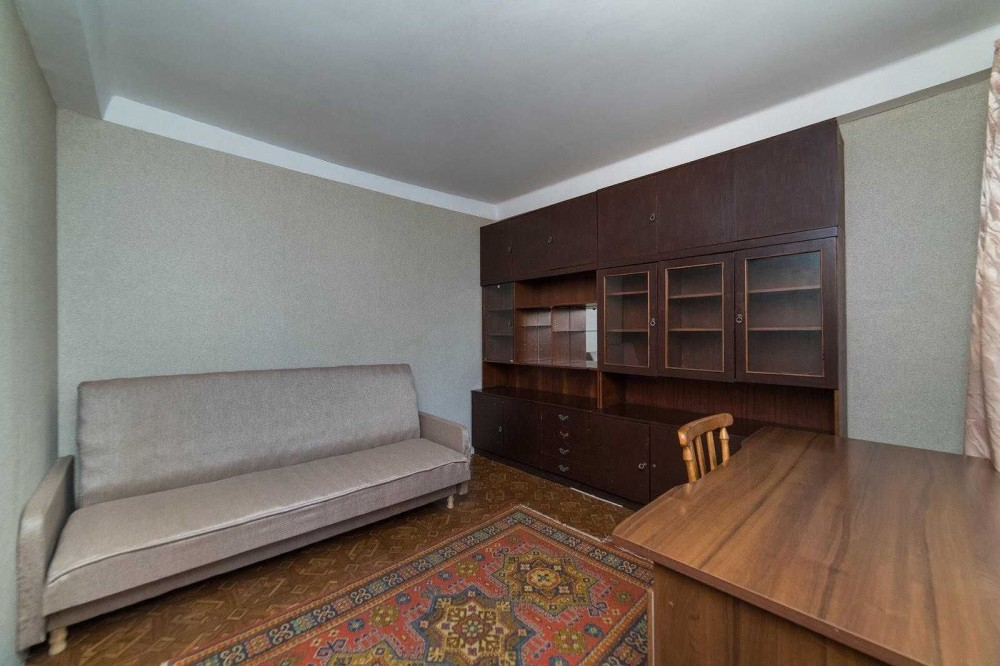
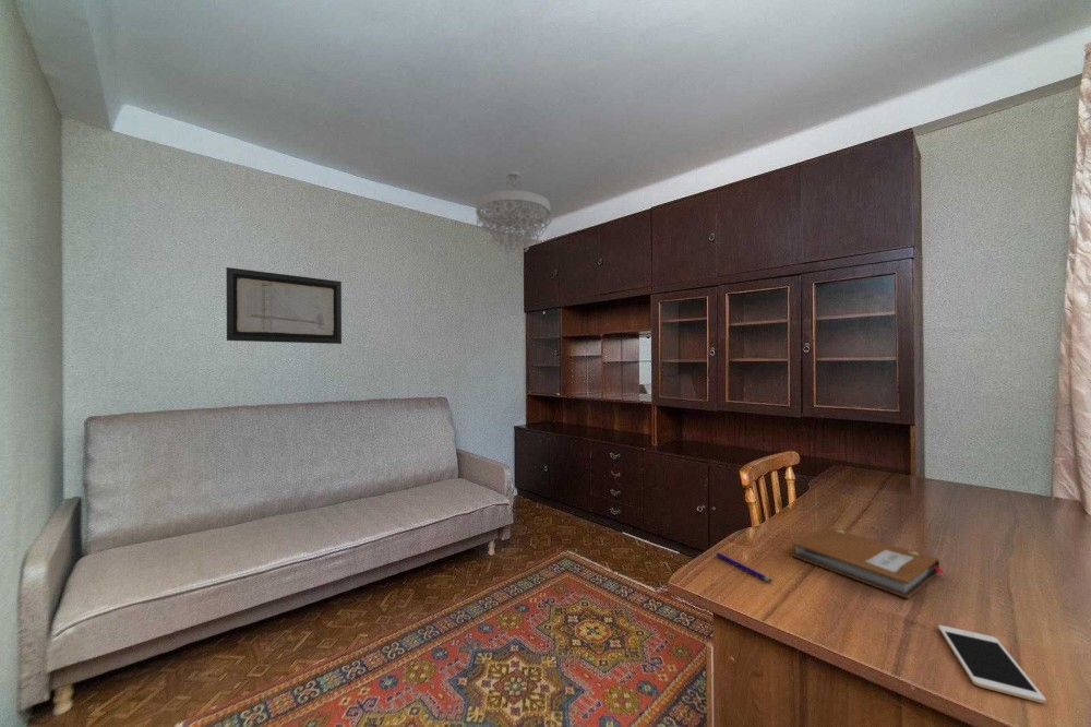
+ pen [716,551,772,584]
+ notebook [790,525,945,599]
+ cell phone [937,624,1047,704]
+ wall art [225,266,343,345]
+ chandelier [475,170,553,257]
